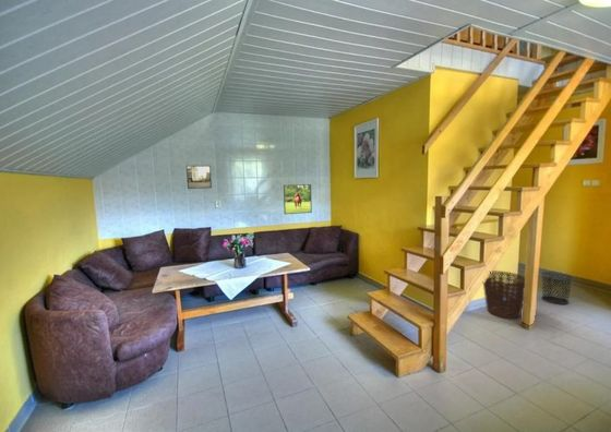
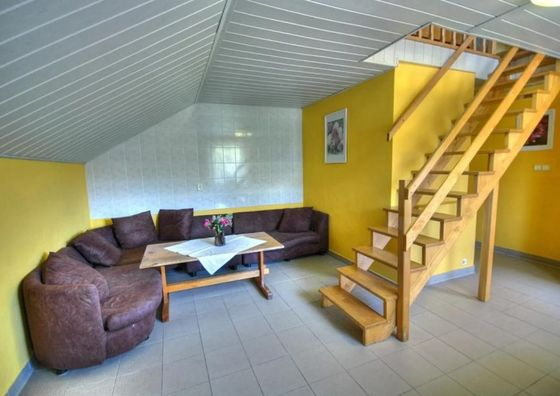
- basket [482,269,526,320]
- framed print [283,183,313,215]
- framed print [185,165,213,190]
- waste bin [540,271,575,305]
